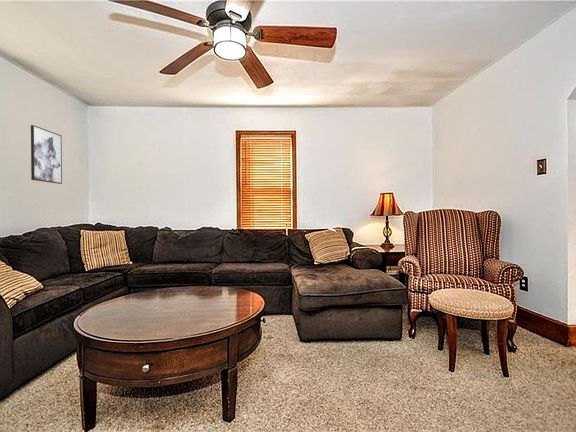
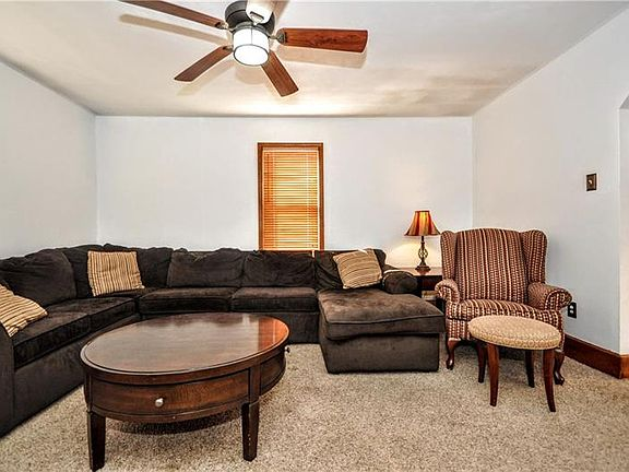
- wall art [30,124,63,185]
